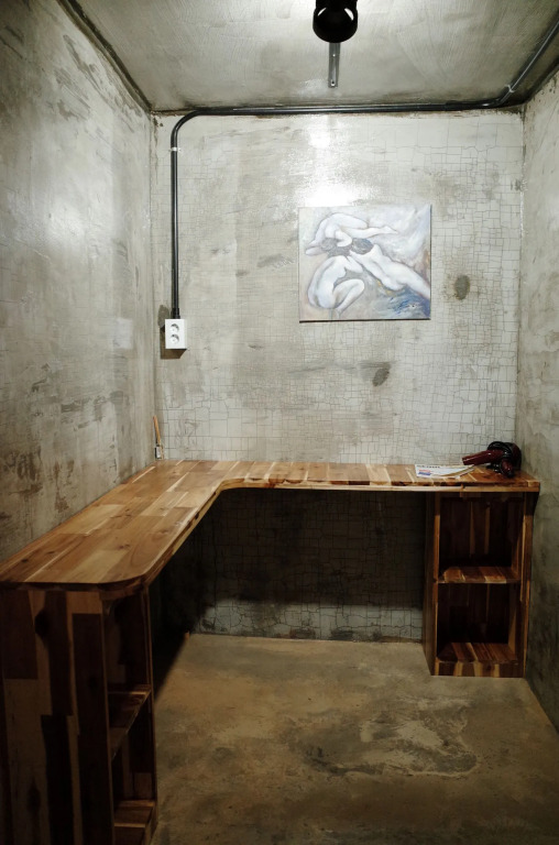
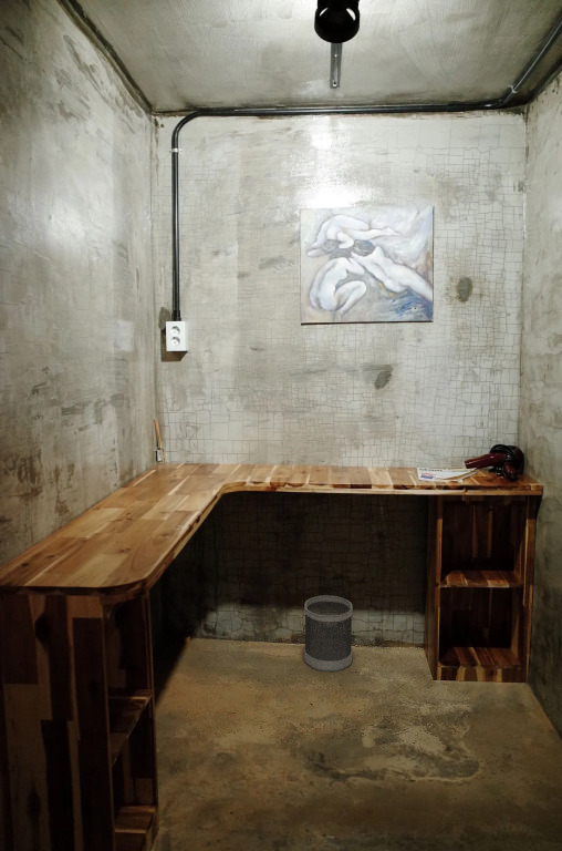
+ wastebasket [303,595,354,674]
